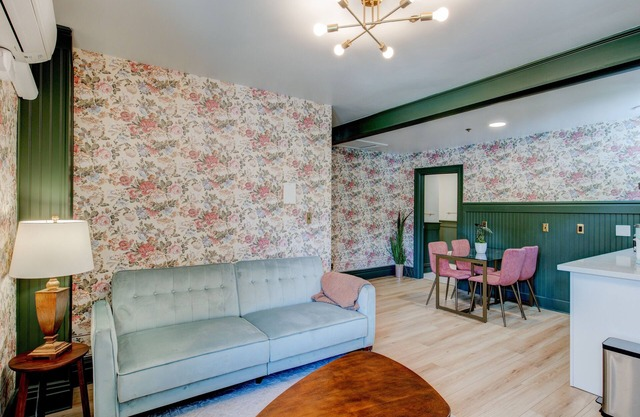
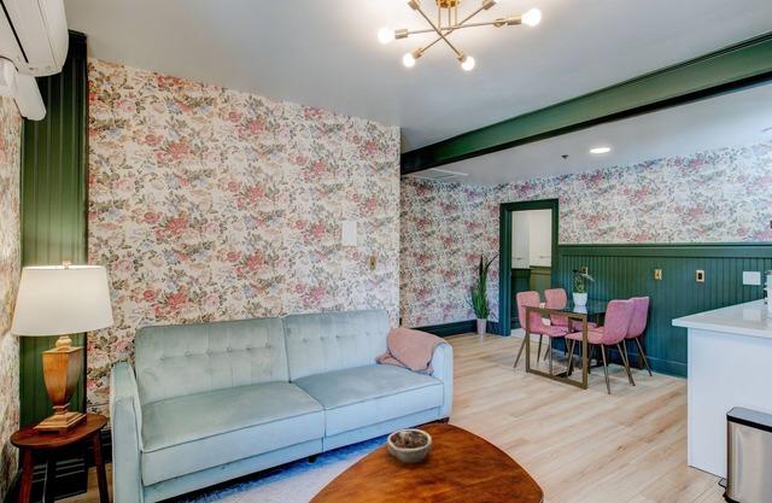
+ succulent planter [386,428,433,464]
